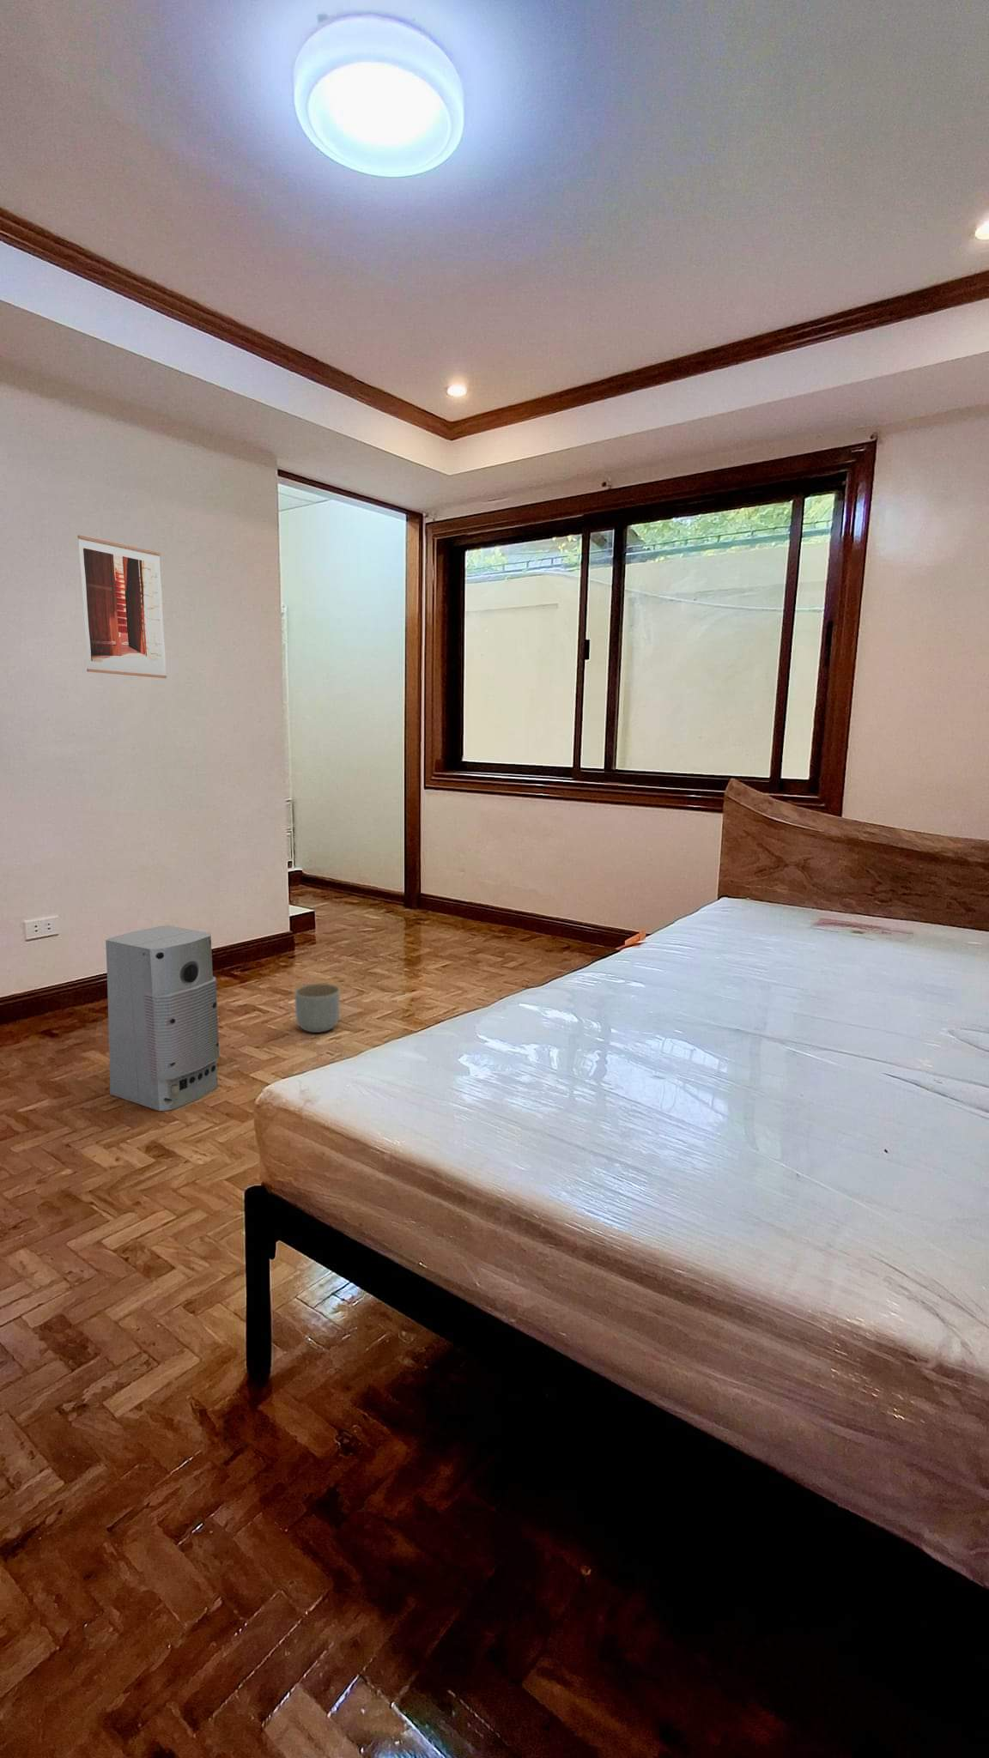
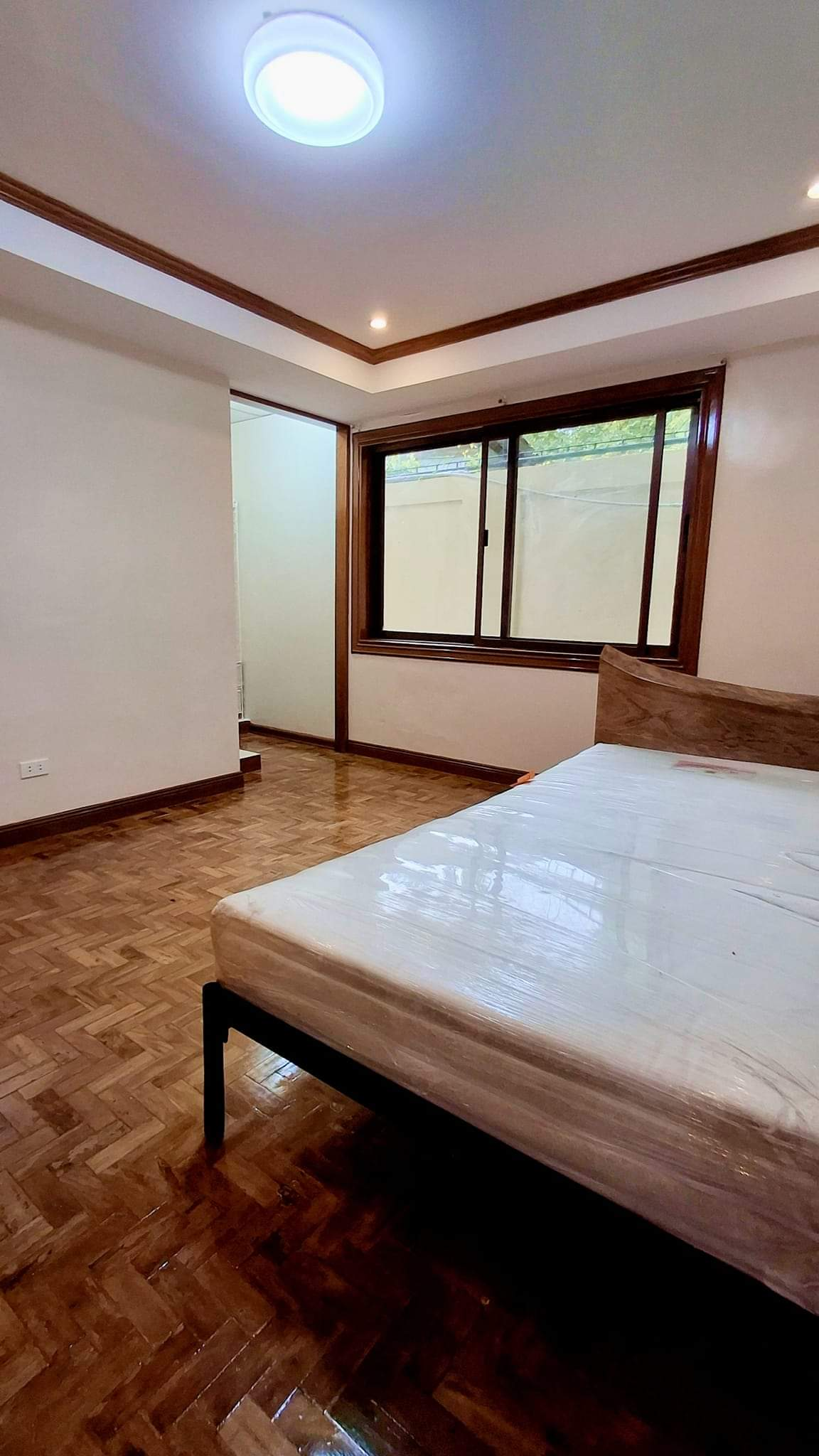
- air purifier [105,925,220,1112]
- wall art [77,535,168,679]
- planter [293,983,341,1034]
